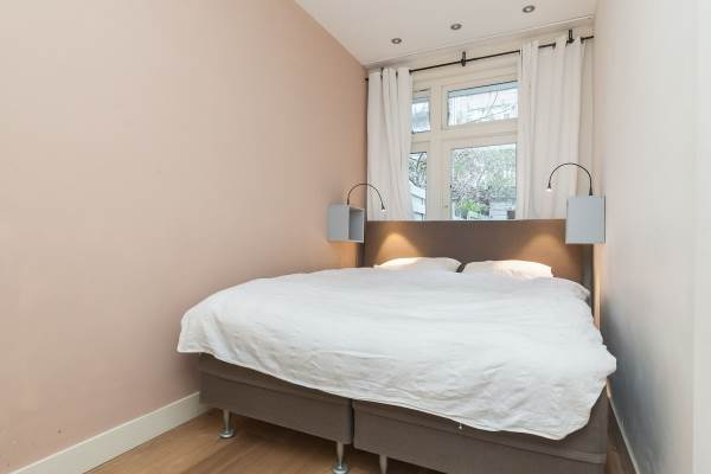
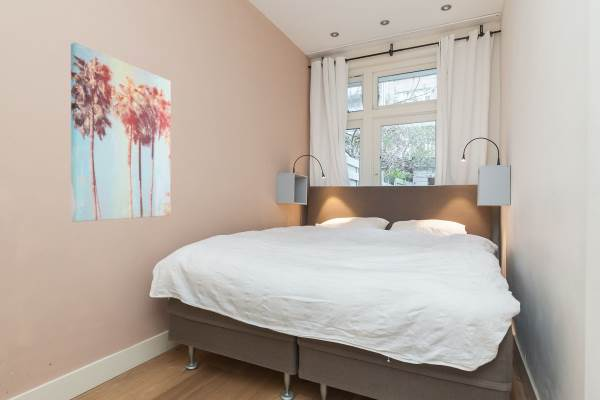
+ wall art [70,41,172,223]
